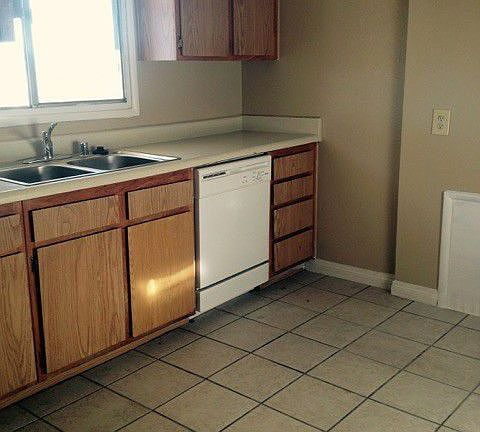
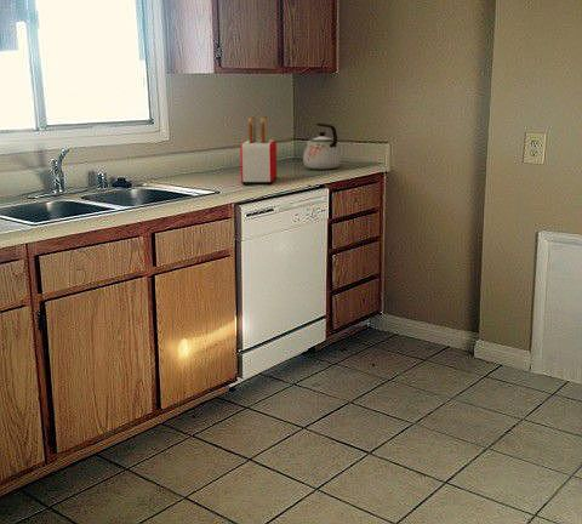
+ kettle [302,123,342,171]
+ toaster [239,115,278,186]
